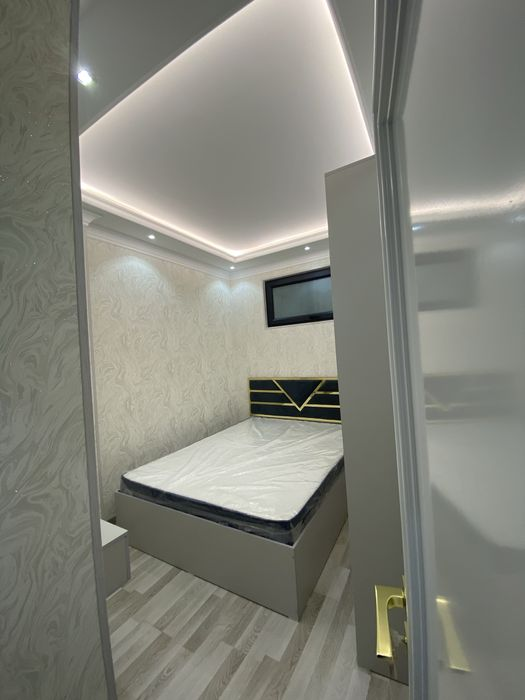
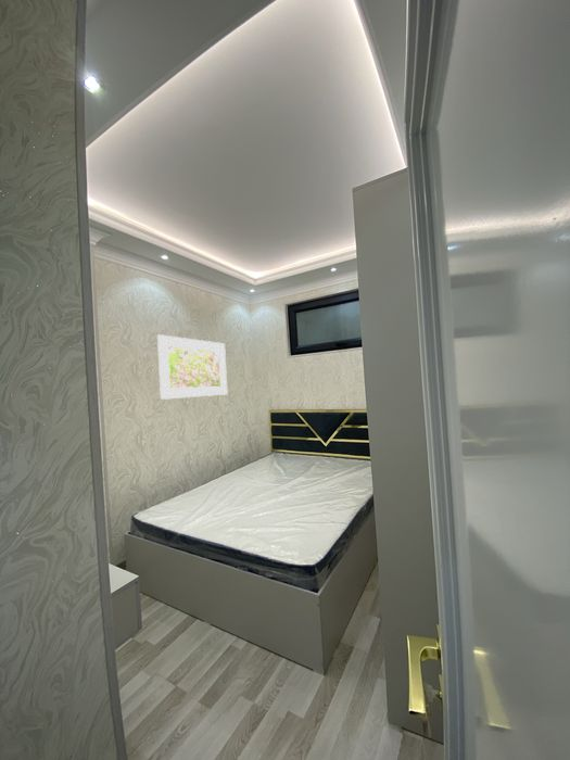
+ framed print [156,333,229,401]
